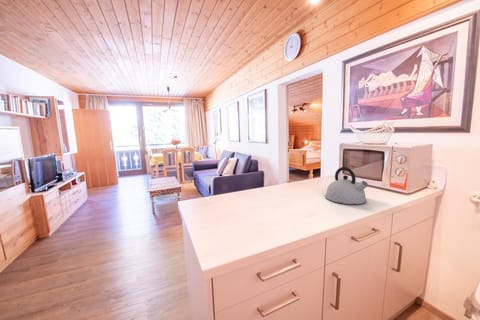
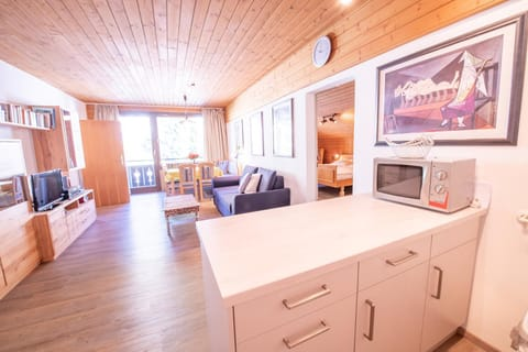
- kettle [324,166,369,205]
